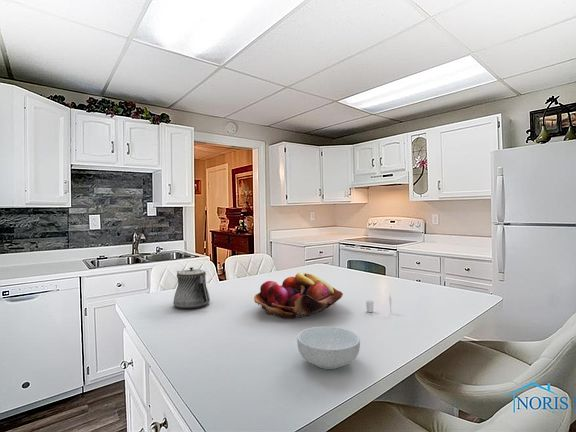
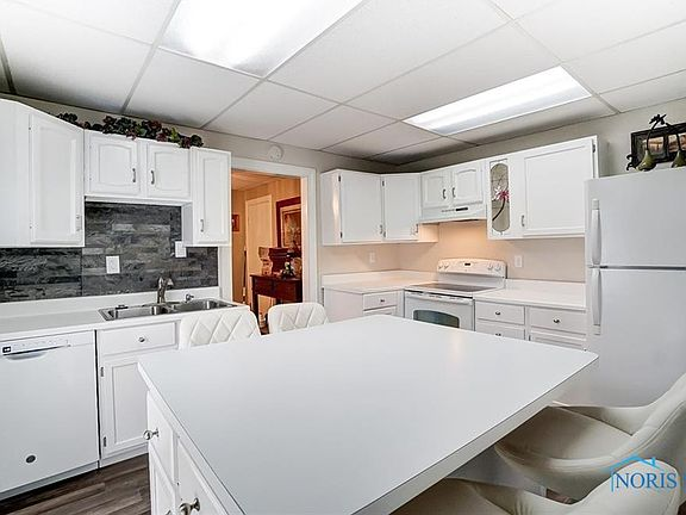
- cup [365,293,393,315]
- teapot [172,266,211,310]
- fruit basket [253,271,344,320]
- cereal bowl [296,326,361,370]
